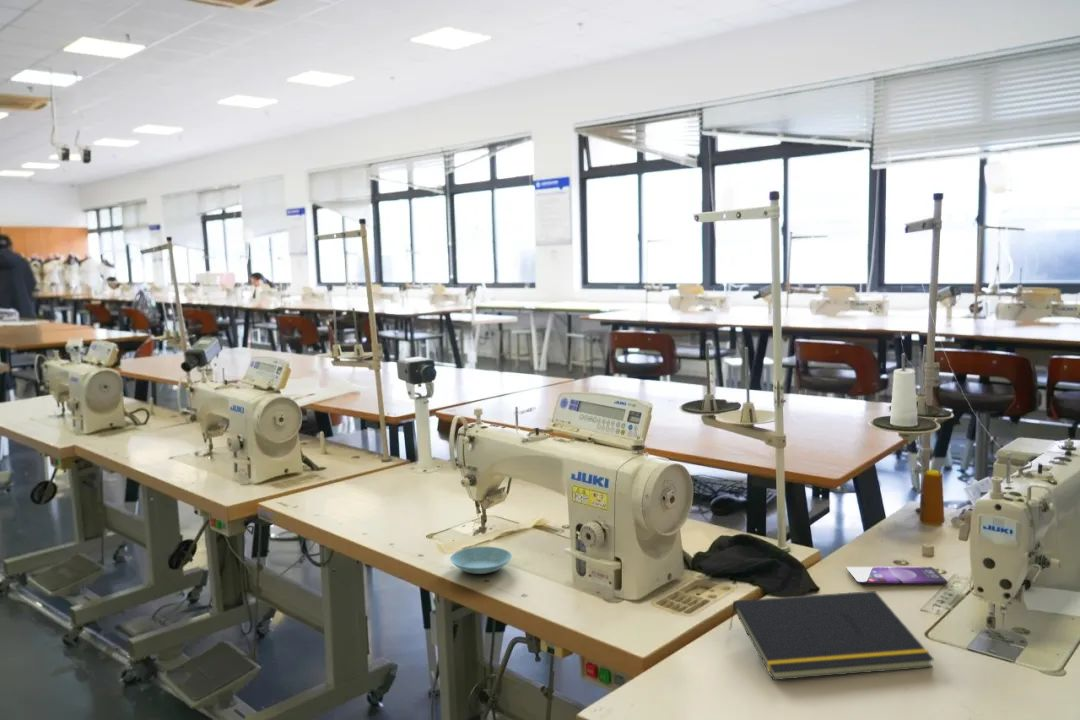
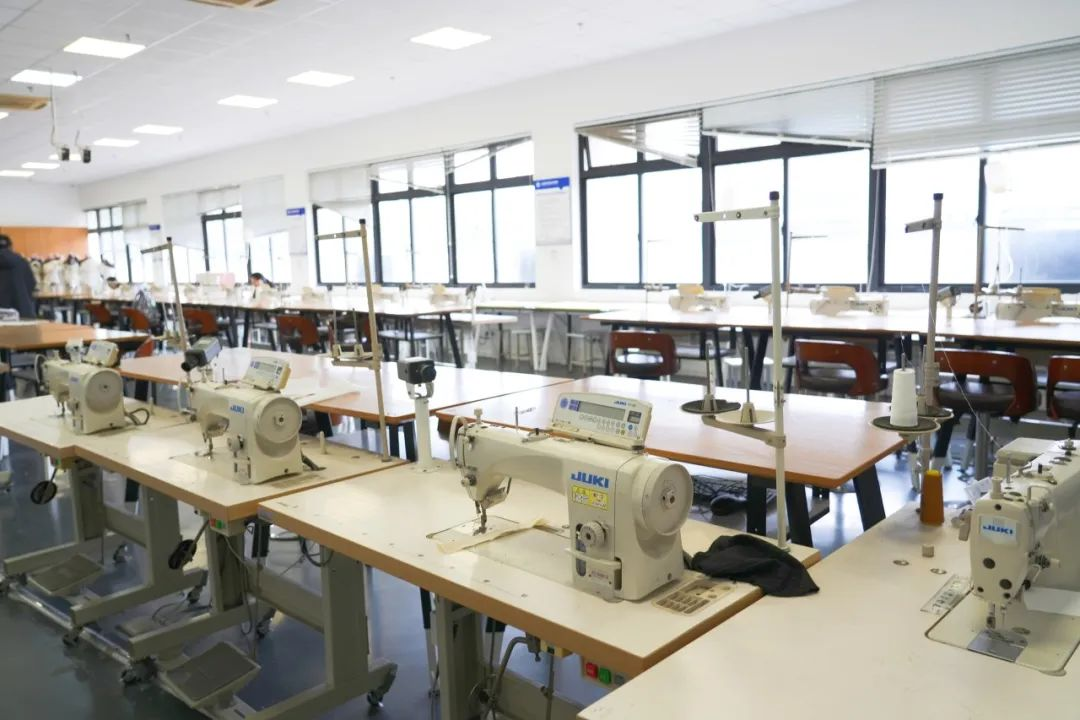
- smartphone [846,566,948,585]
- notepad [728,590,935,681]
- saucer [449,546,513,575]
